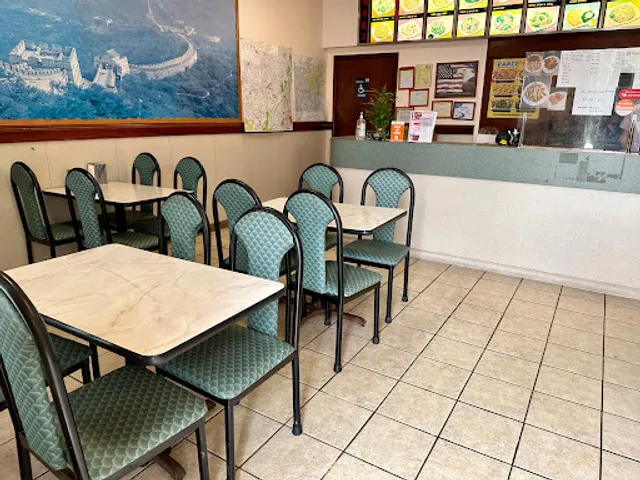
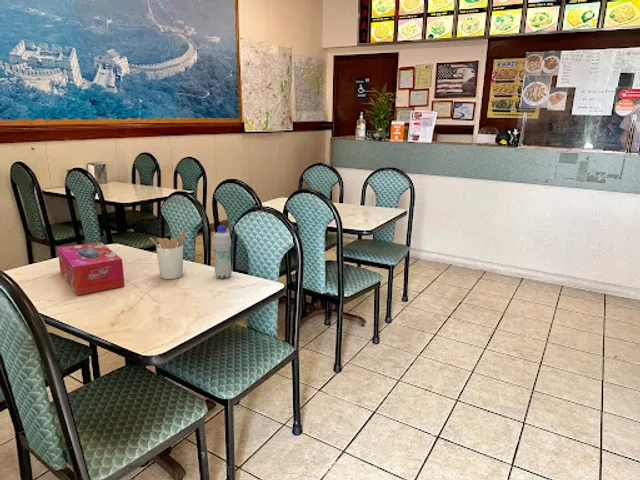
+ tissue box [56,241,126,296]
+ bottle [212,225,233,279]
+ utensil holder [149,229,186,280]
